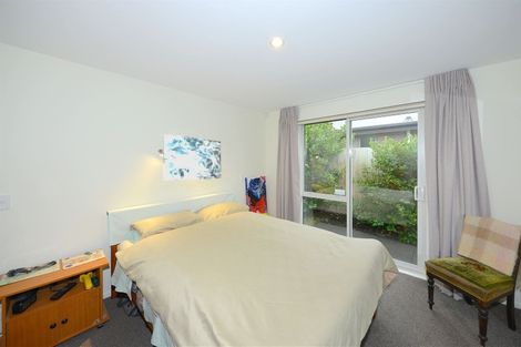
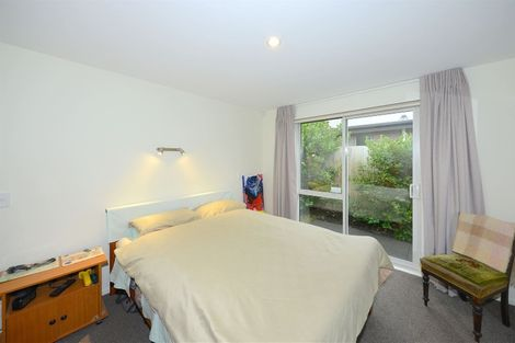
- wall art [162,133,222,182]
